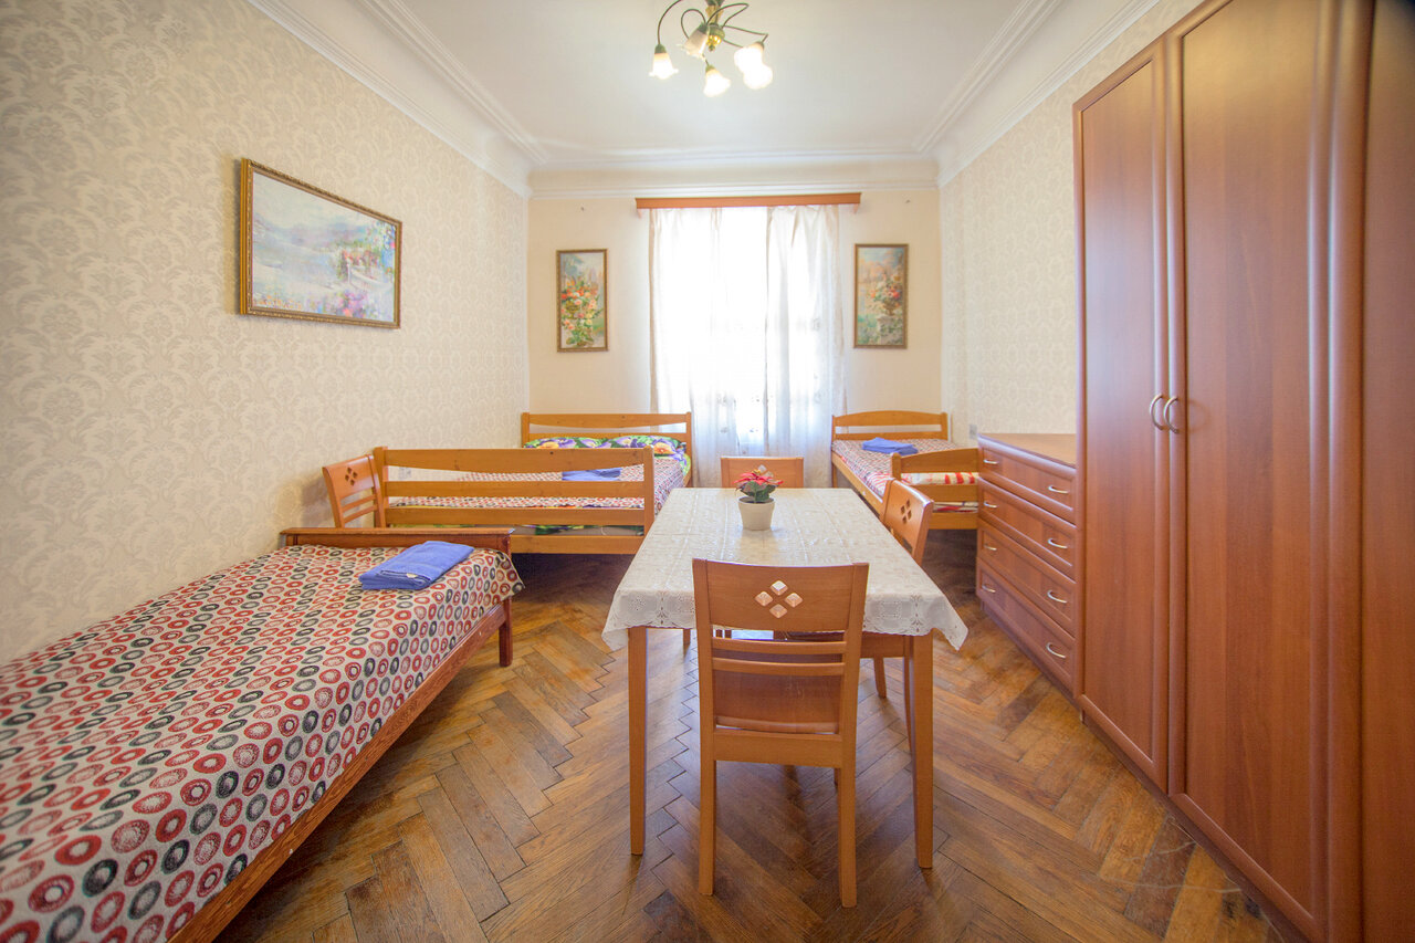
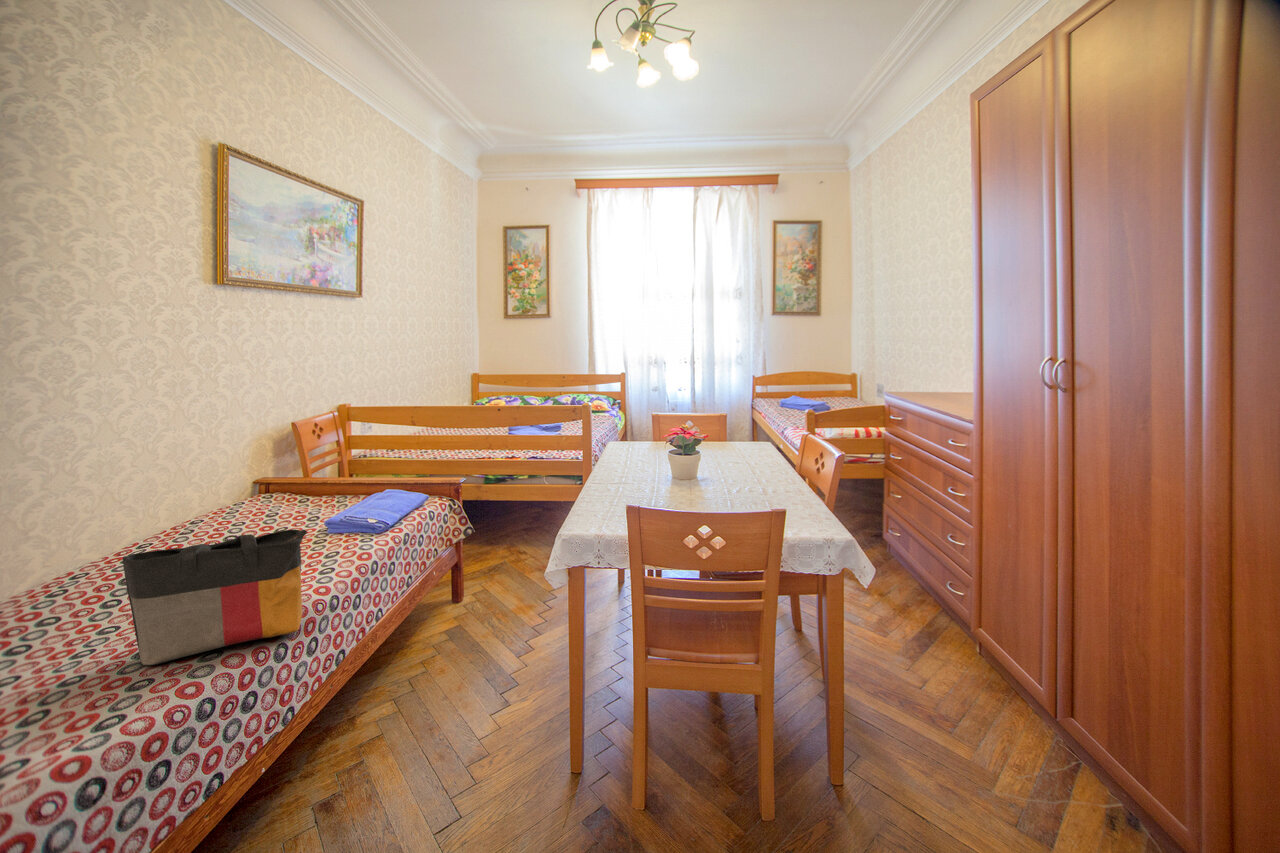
+ tote bag [121,528,308,666]
